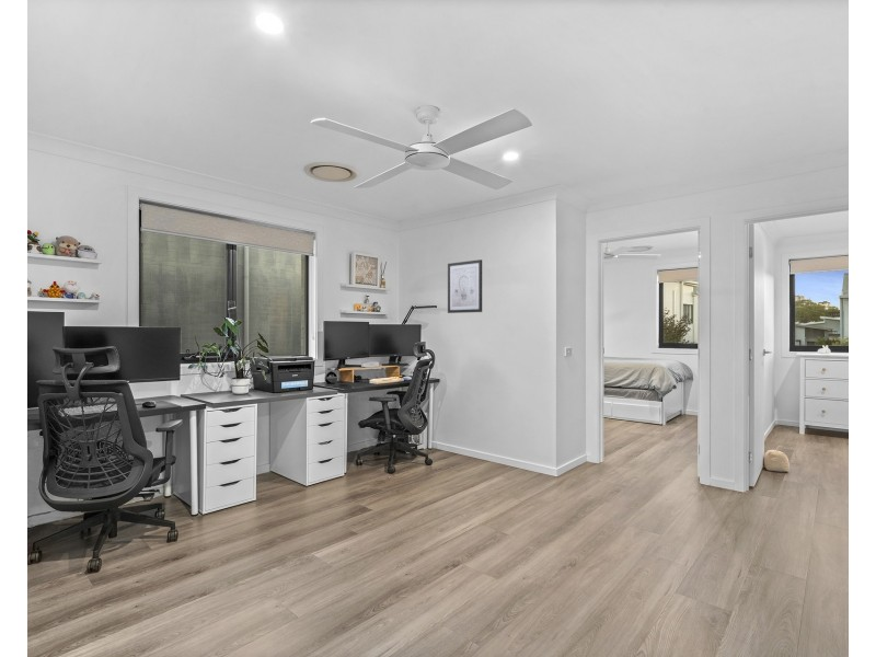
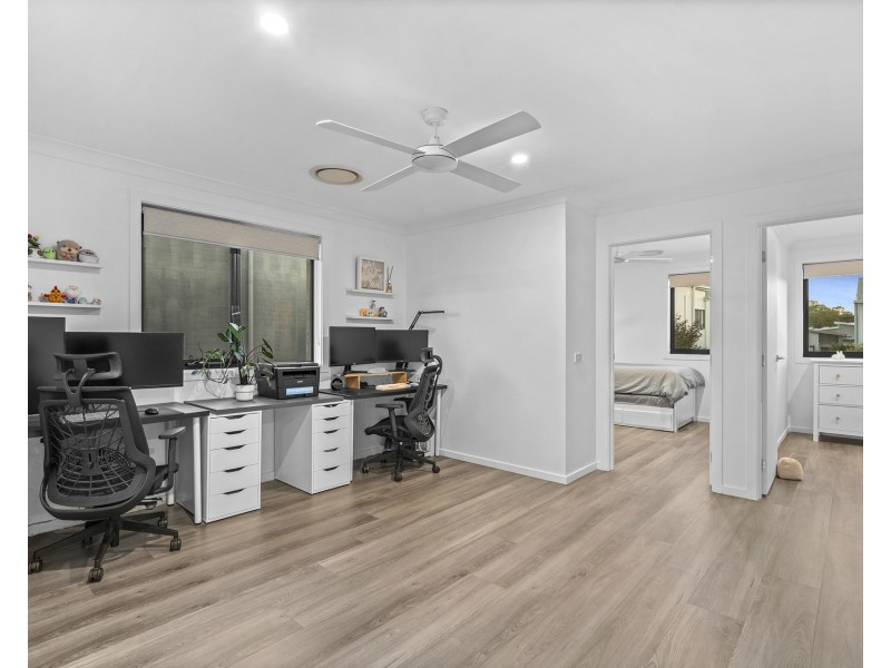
- wall art [447,258,483,314]
